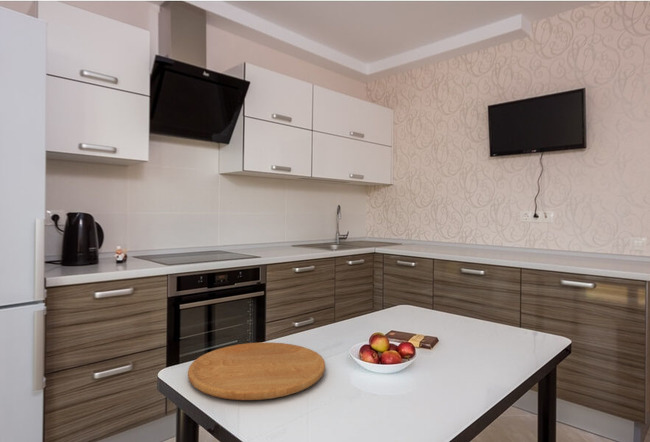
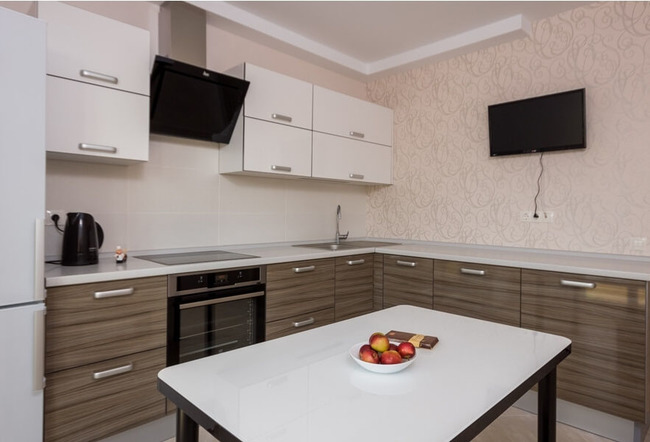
- cutting board [187,341,326,401]
